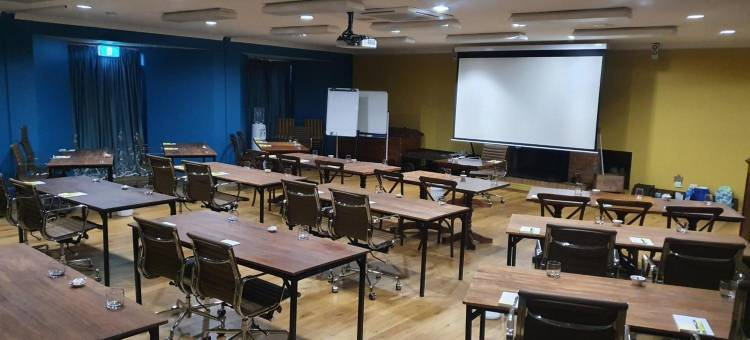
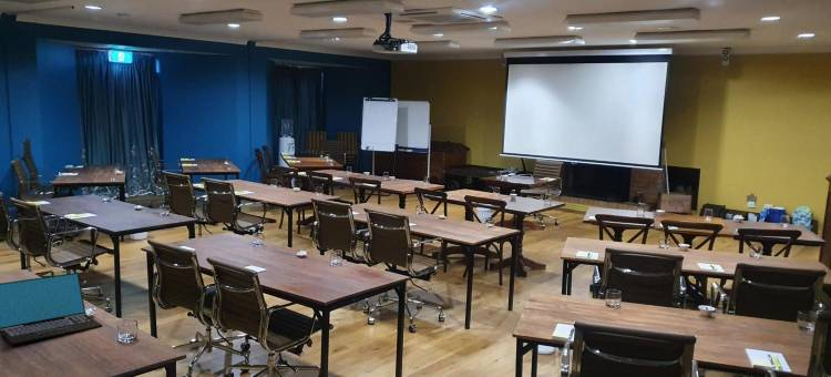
+ laptop [0,272,104,347]
